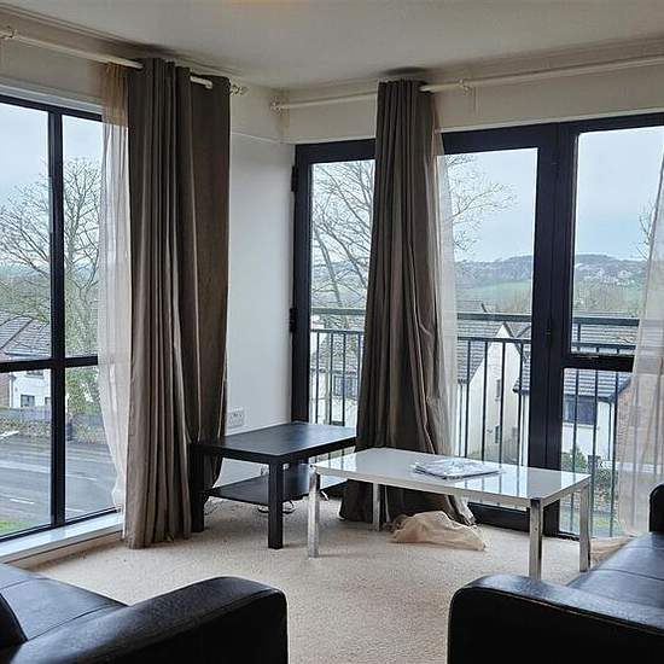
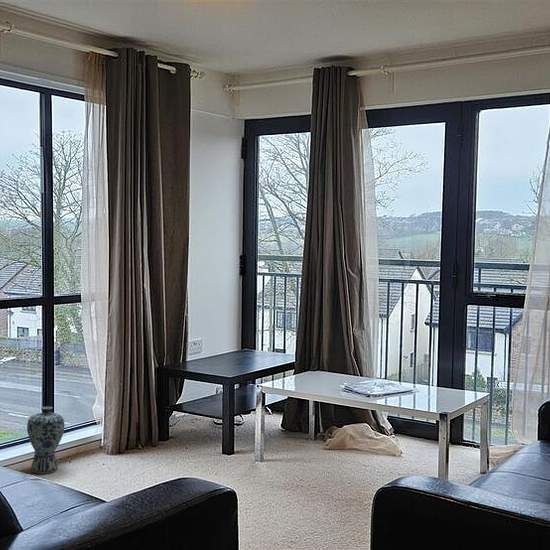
+ vase [26,405,65,475]
